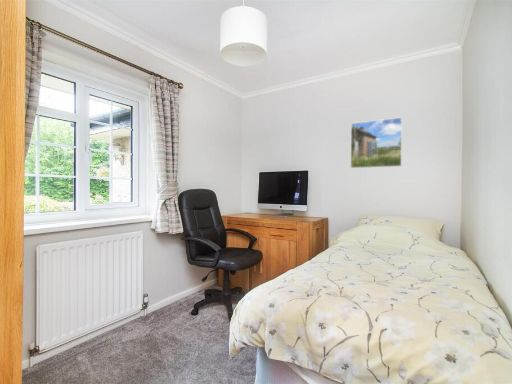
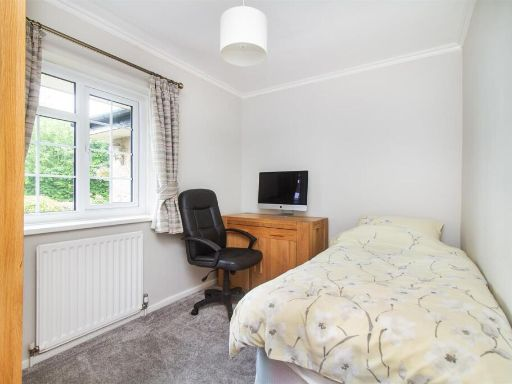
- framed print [349,116,403,169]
